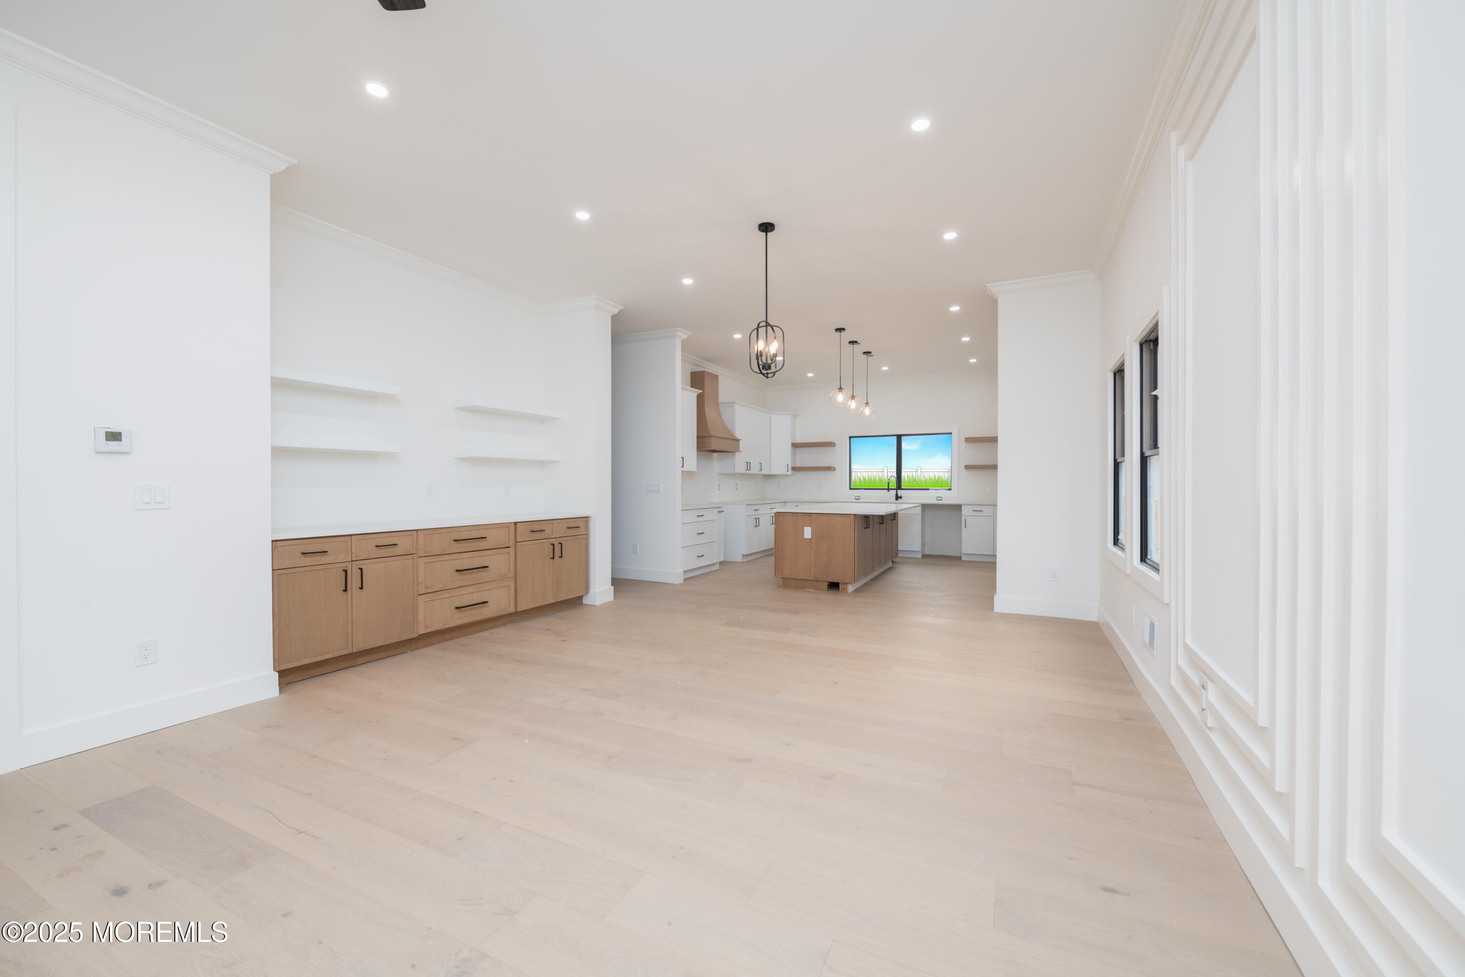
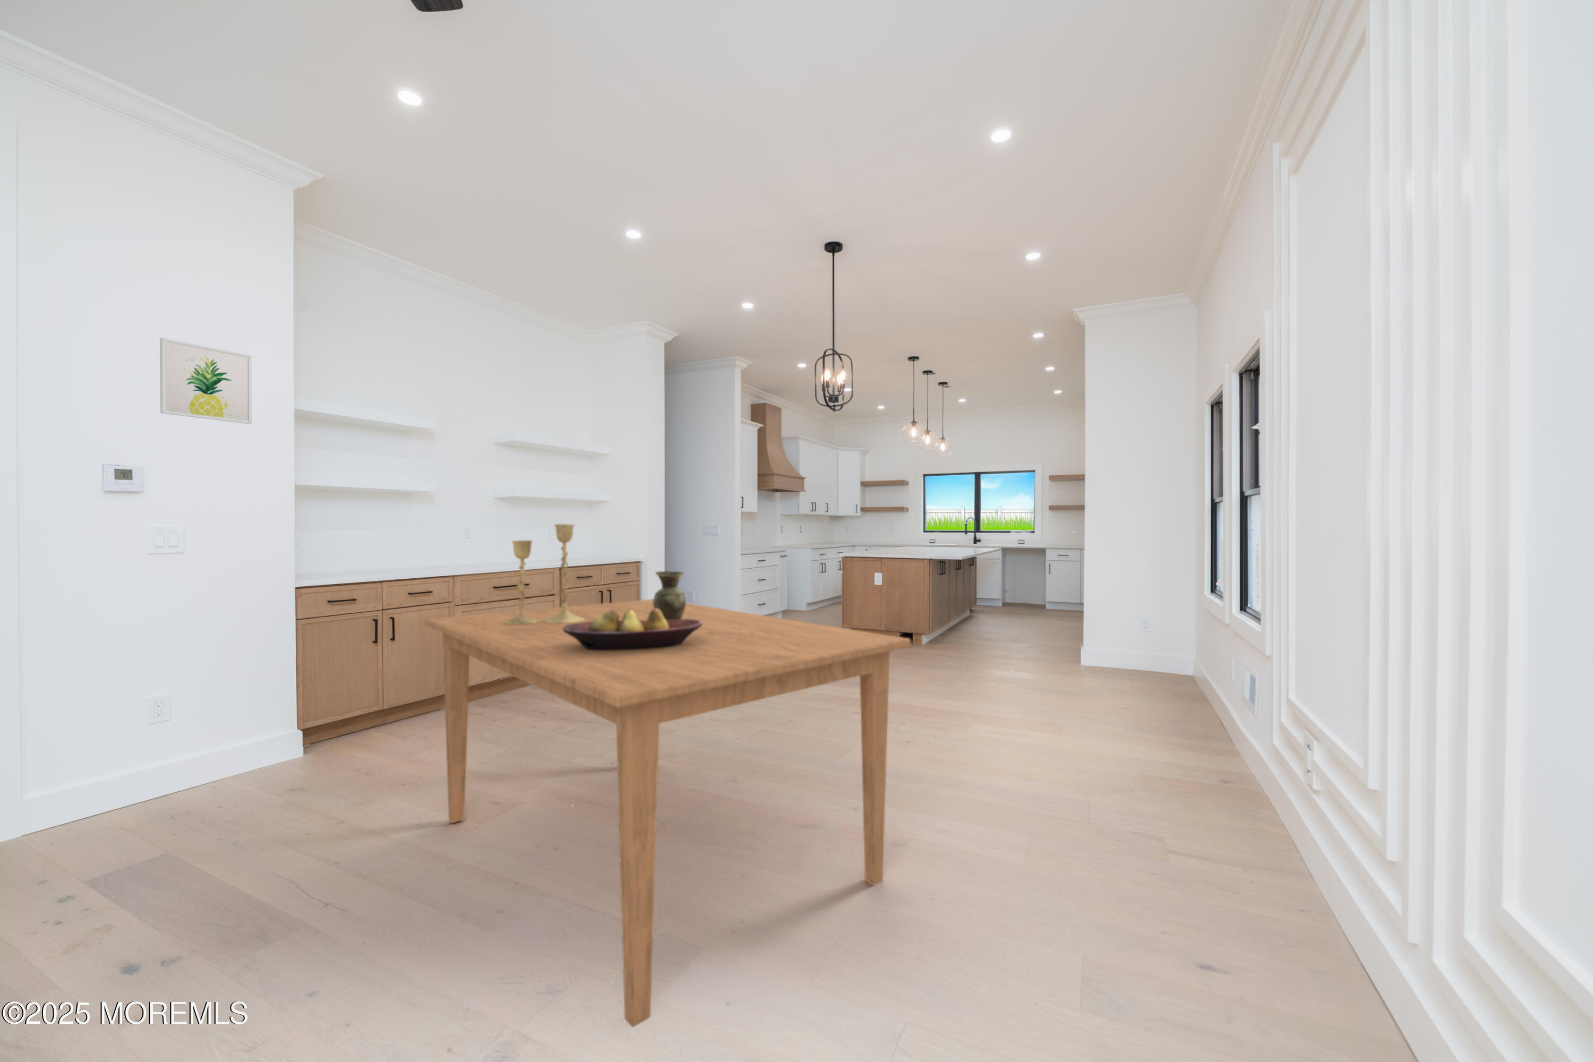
+ dining table [424,599,911,1028]
+ vase [653,571,686,620]
+ wall art [159,337,252,424]
+ fruit bowl [563,608,703,651]
+ candlestick [505,524,586,625]
